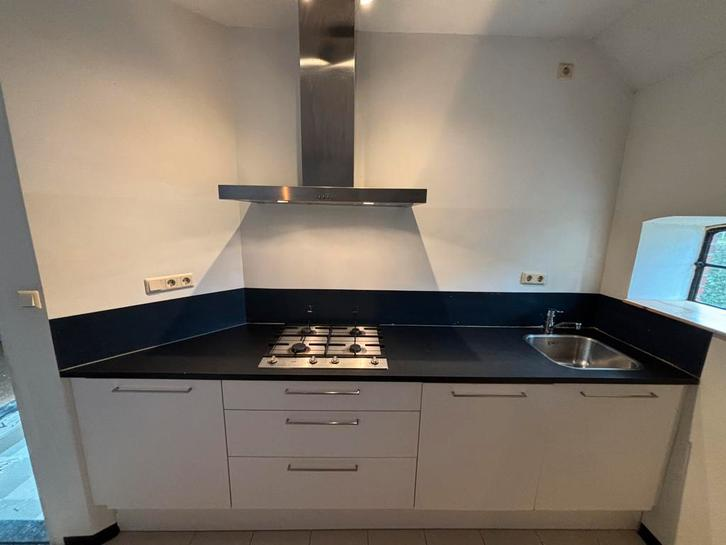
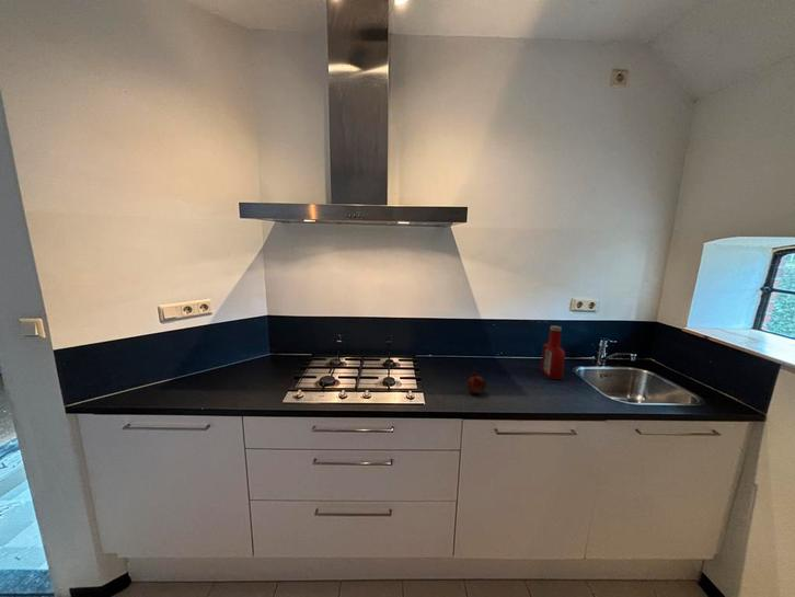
+ fruit [466,371,486,395]
+ soap bottle [540,324,566,380]
